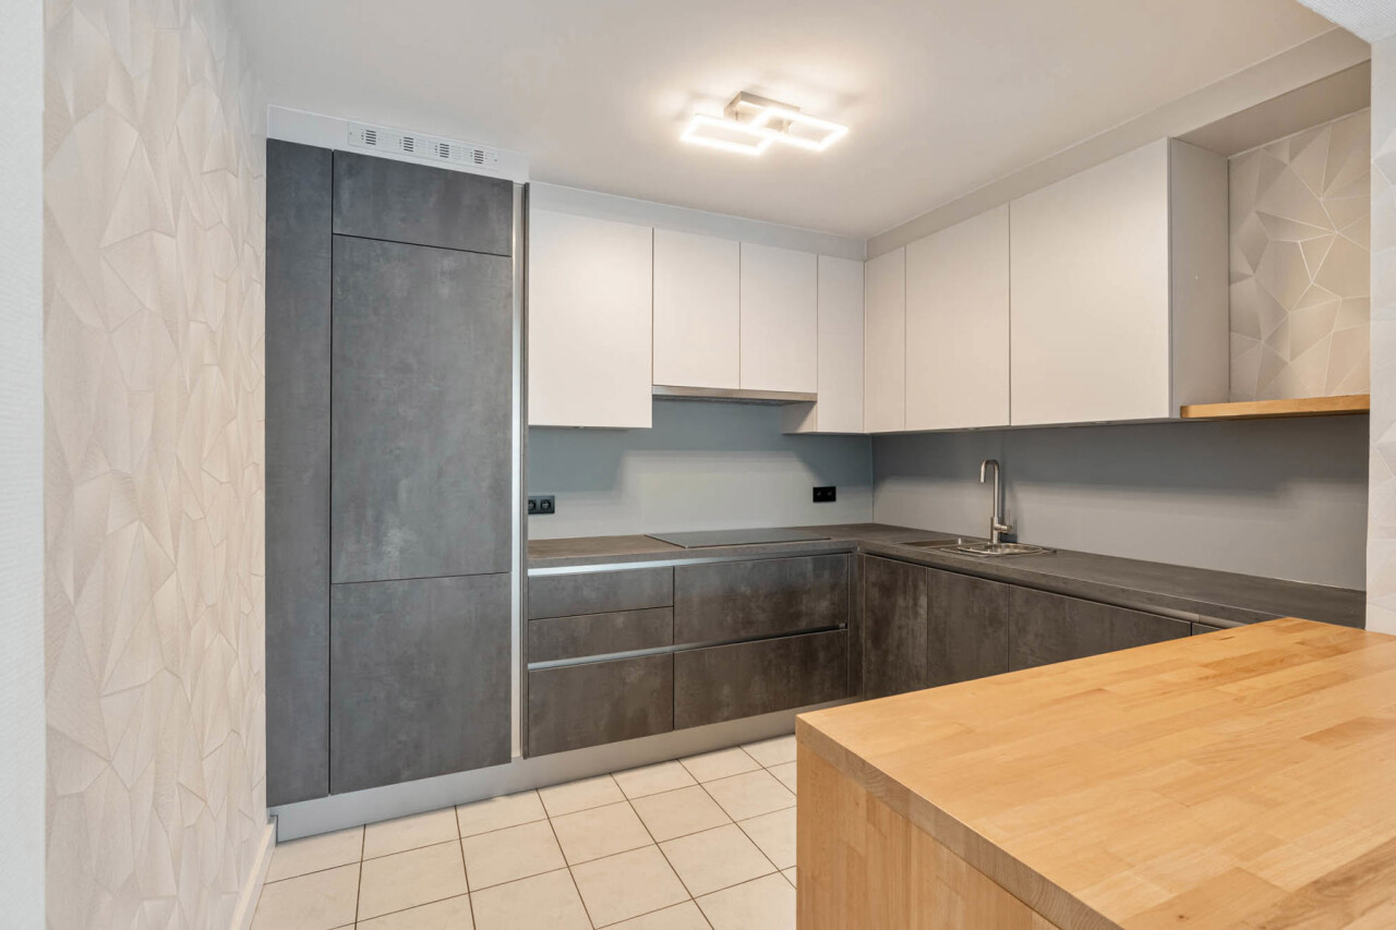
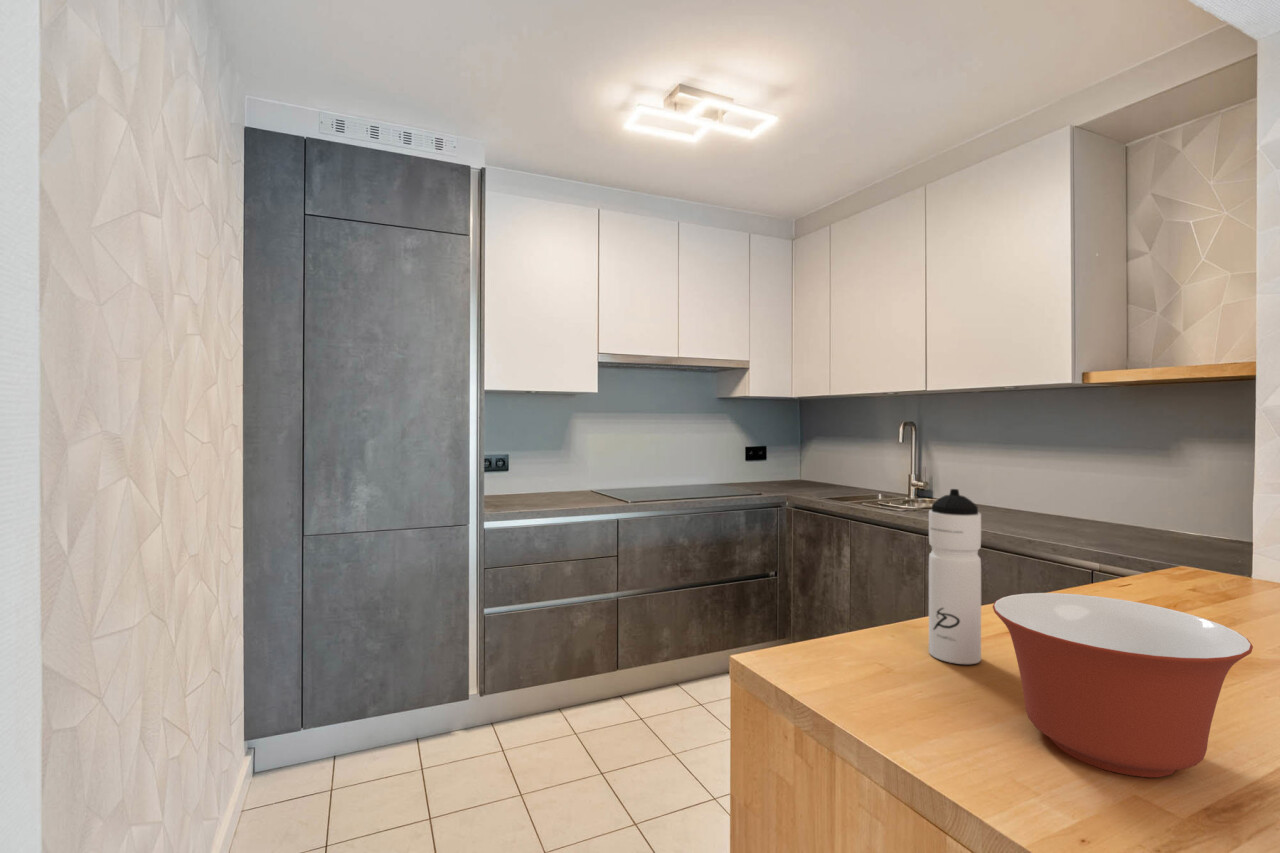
+ water bottle [928,488,982,665]
+ mixing bowl [992,592,1254,779]
